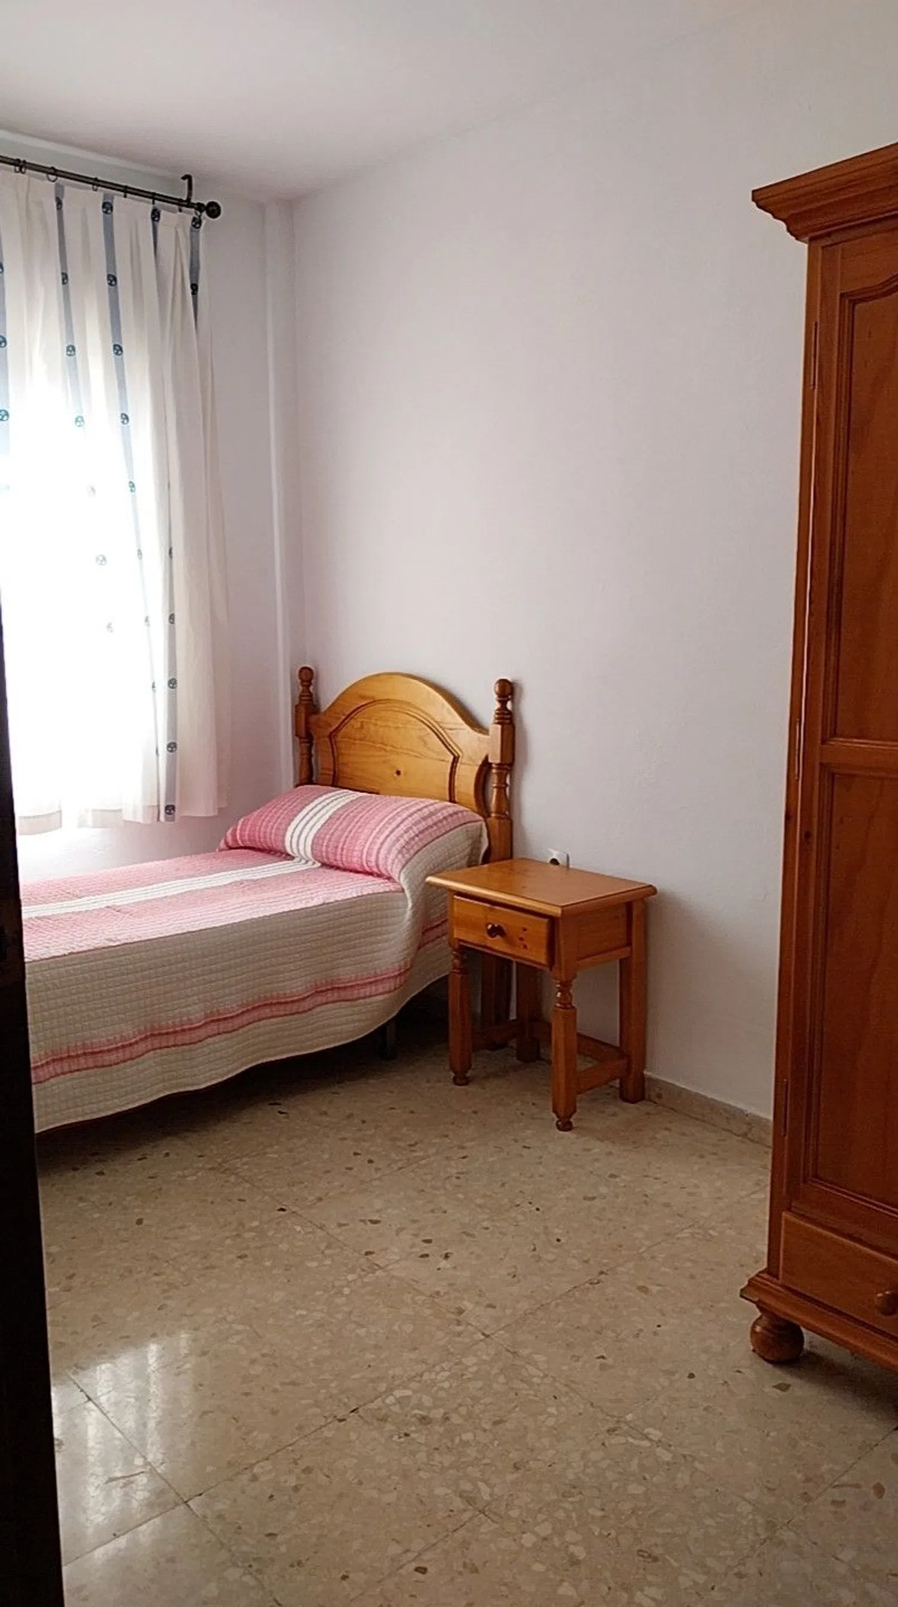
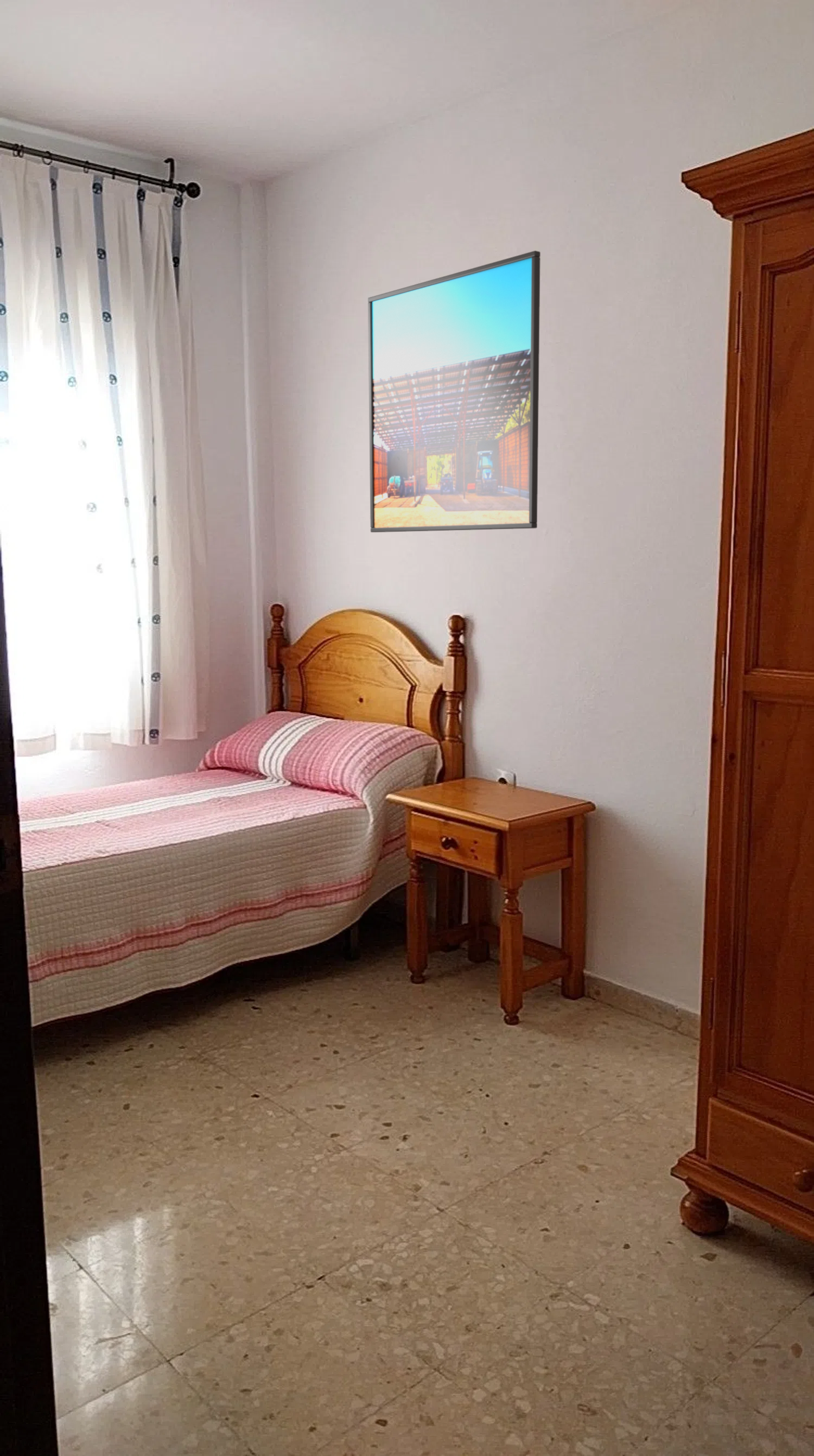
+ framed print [367,250,541,533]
